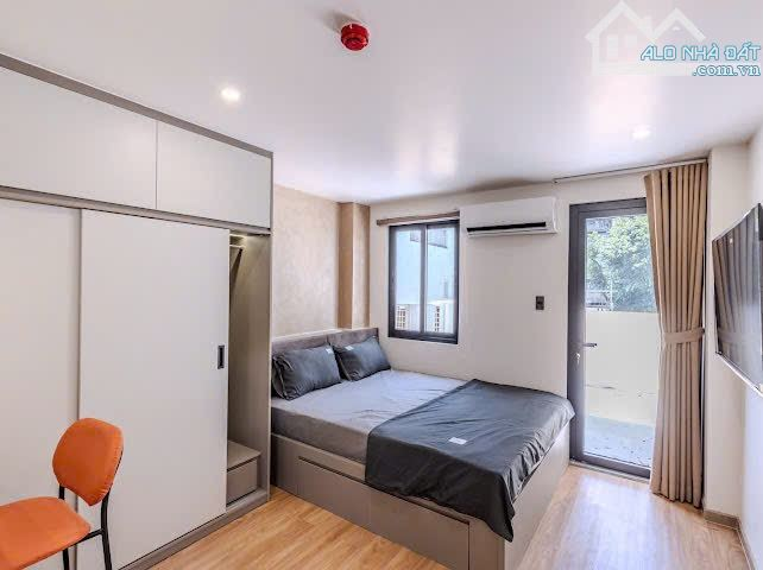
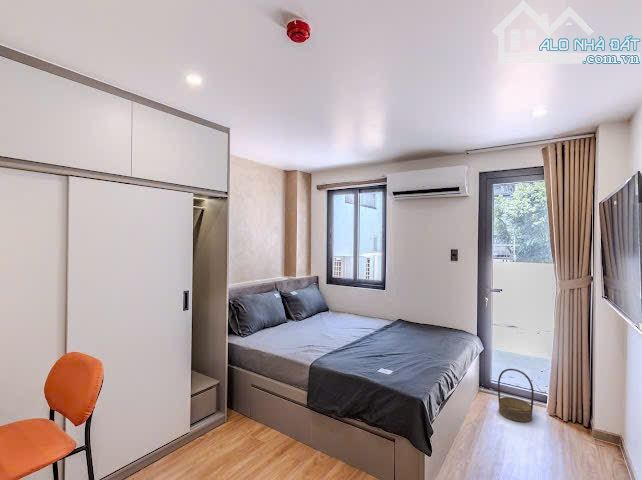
+ basket [497,368,535,423]
